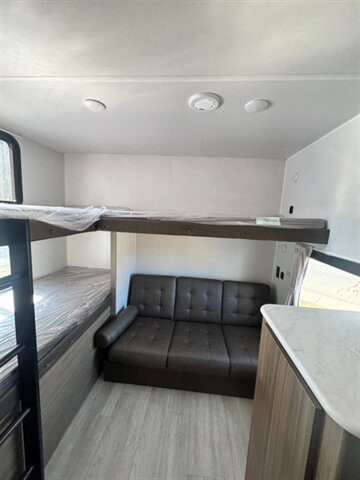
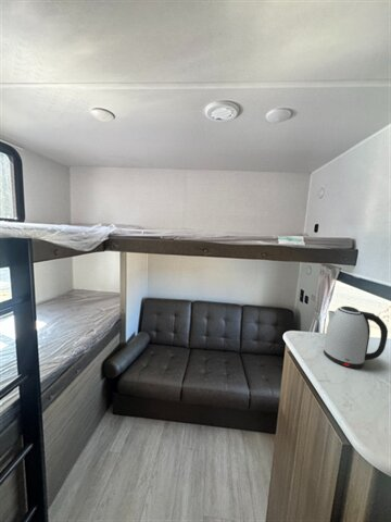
+ kettle [323,306,389,370]
